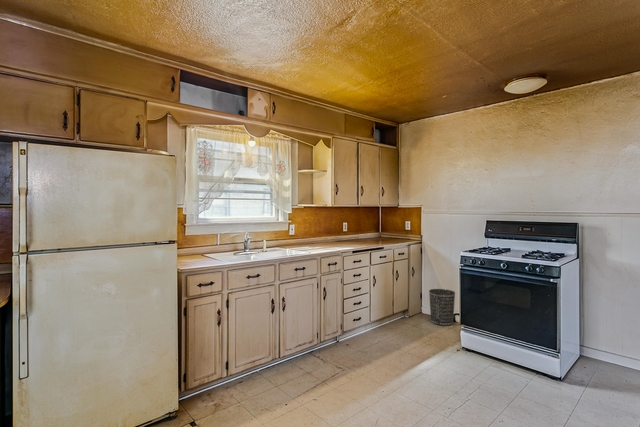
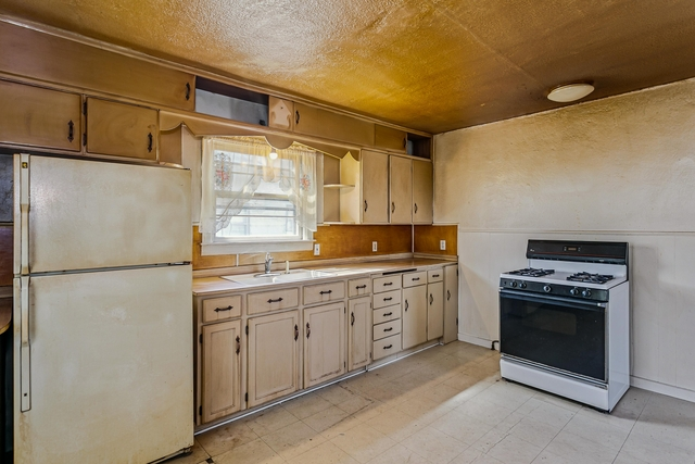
- wastebasket [428,288,456,327]
